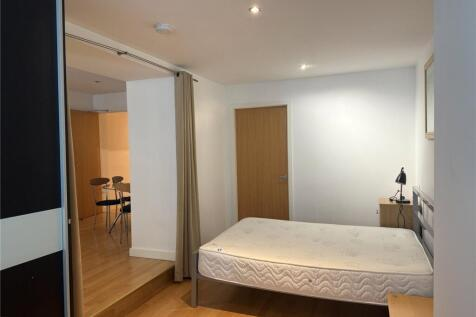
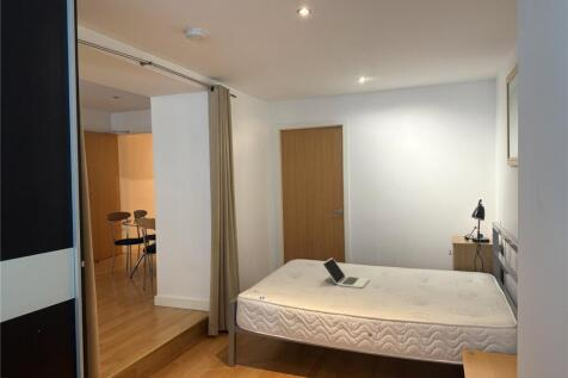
+ laptop [322,256,371,289]
